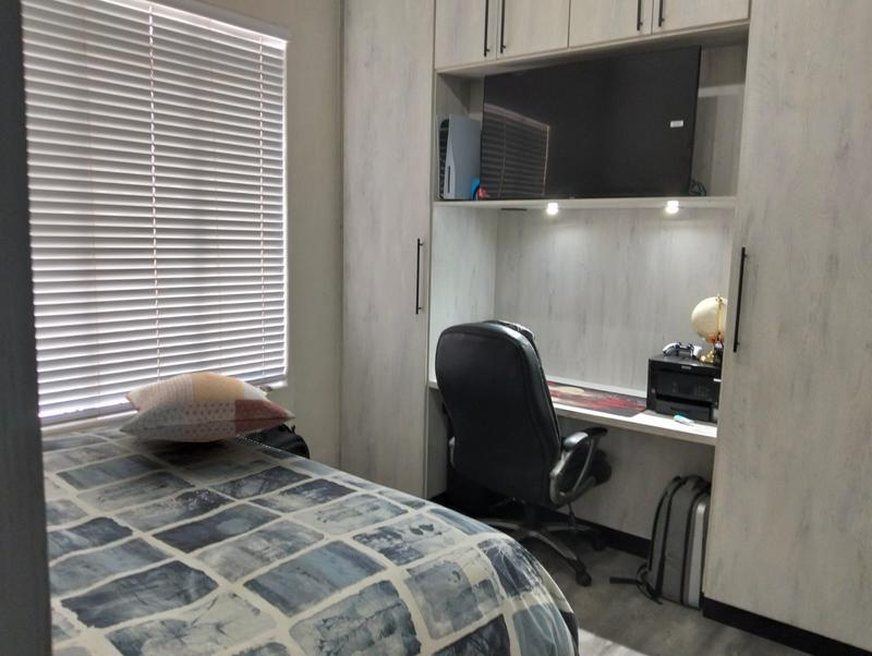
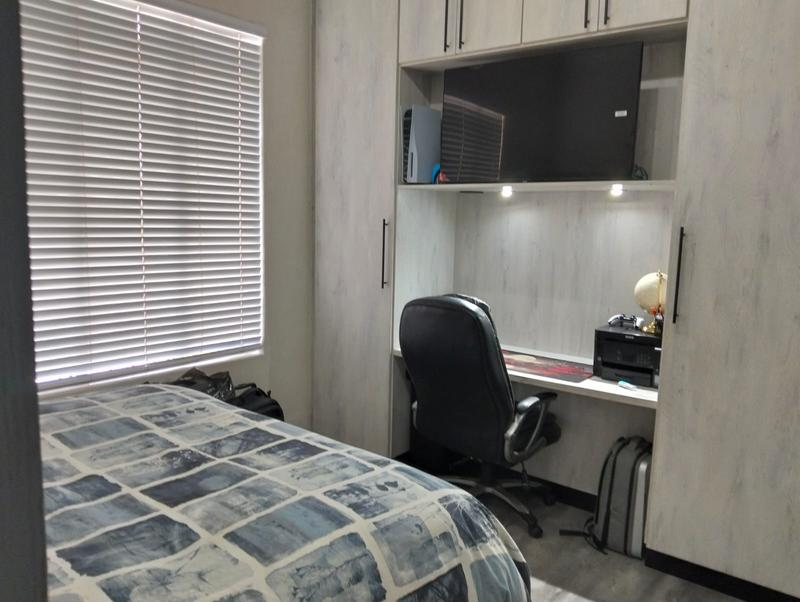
- decorative pillow [118,370,299,444]
